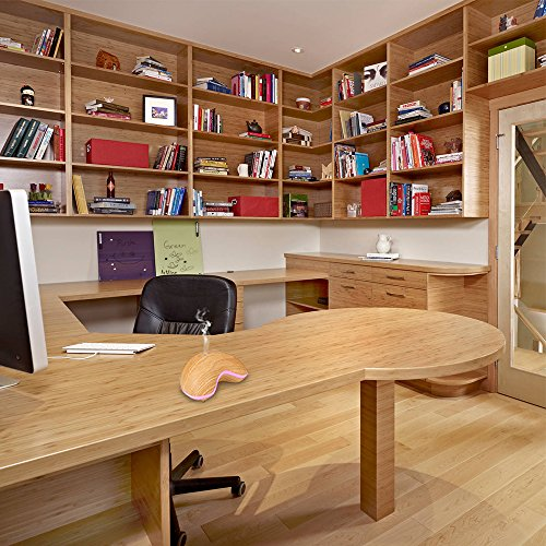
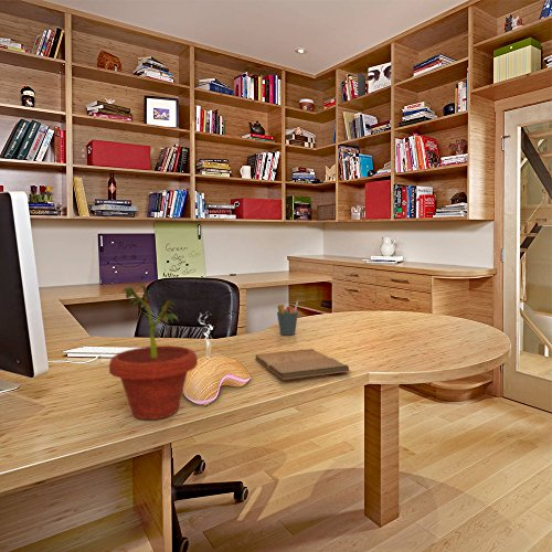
+ potted plant [108,278,199,421]
+ book [254,348,351,381]
+ pen holder [276,300,299,336]
